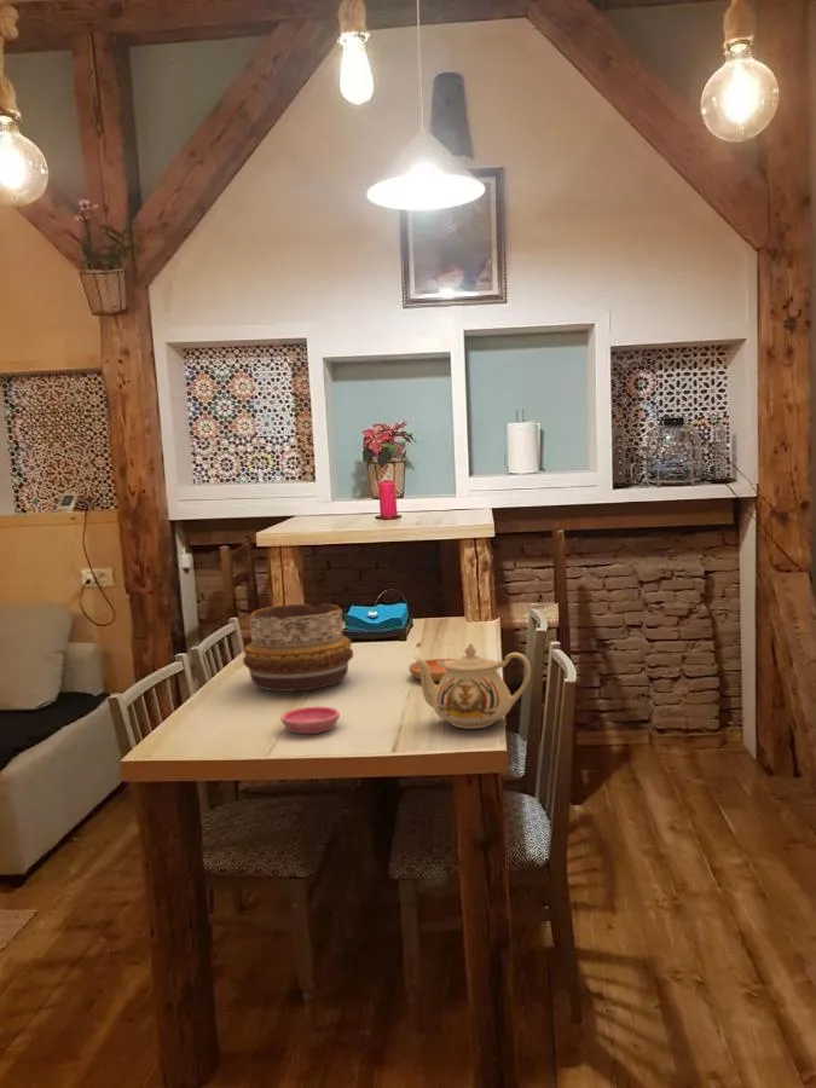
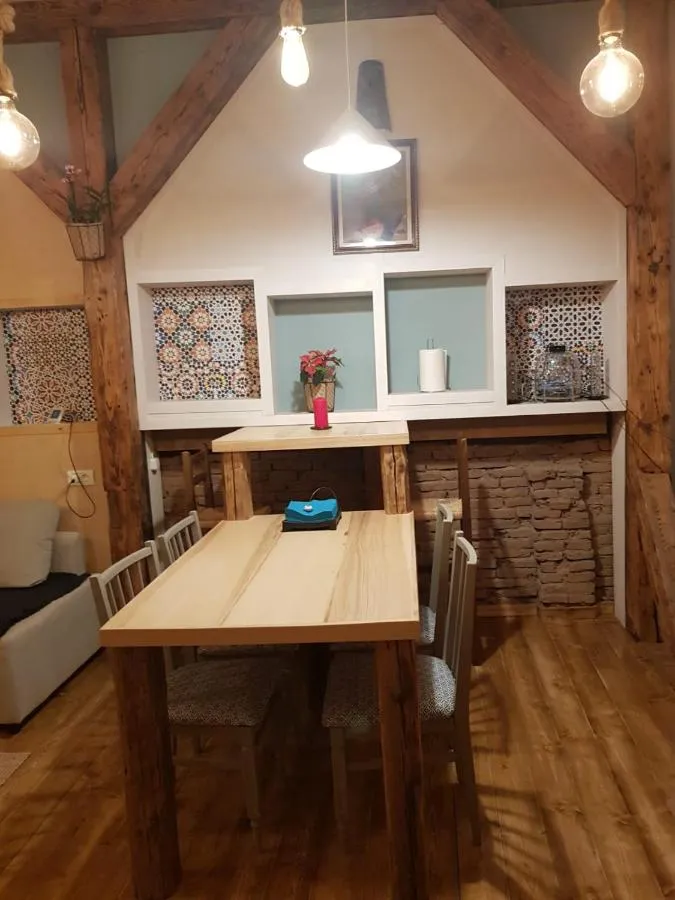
- teapot [413,642,532,730]
- decorative bowl [242,603,354,693]
- saucer [280,705,341,735]
- saucer [407,658,457,683]
